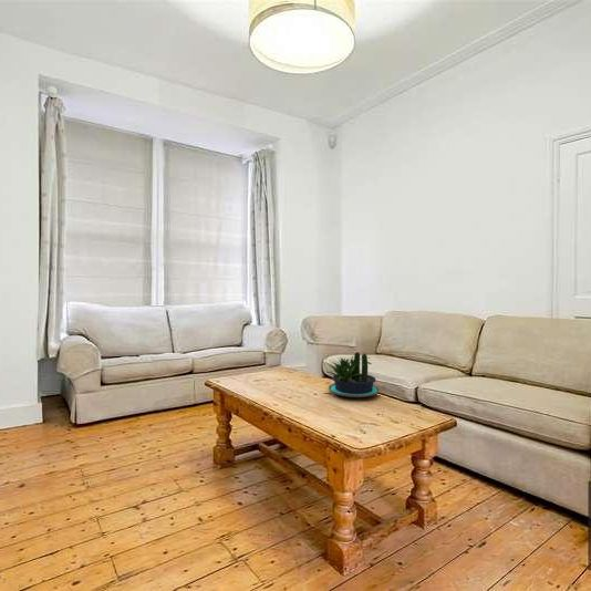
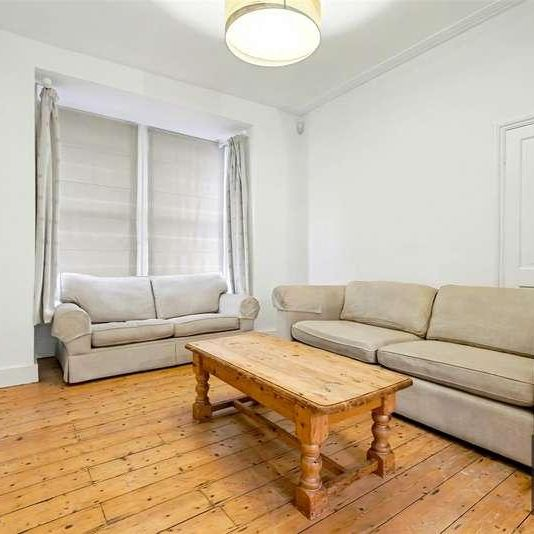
- potted plant [326,351,381,398]
